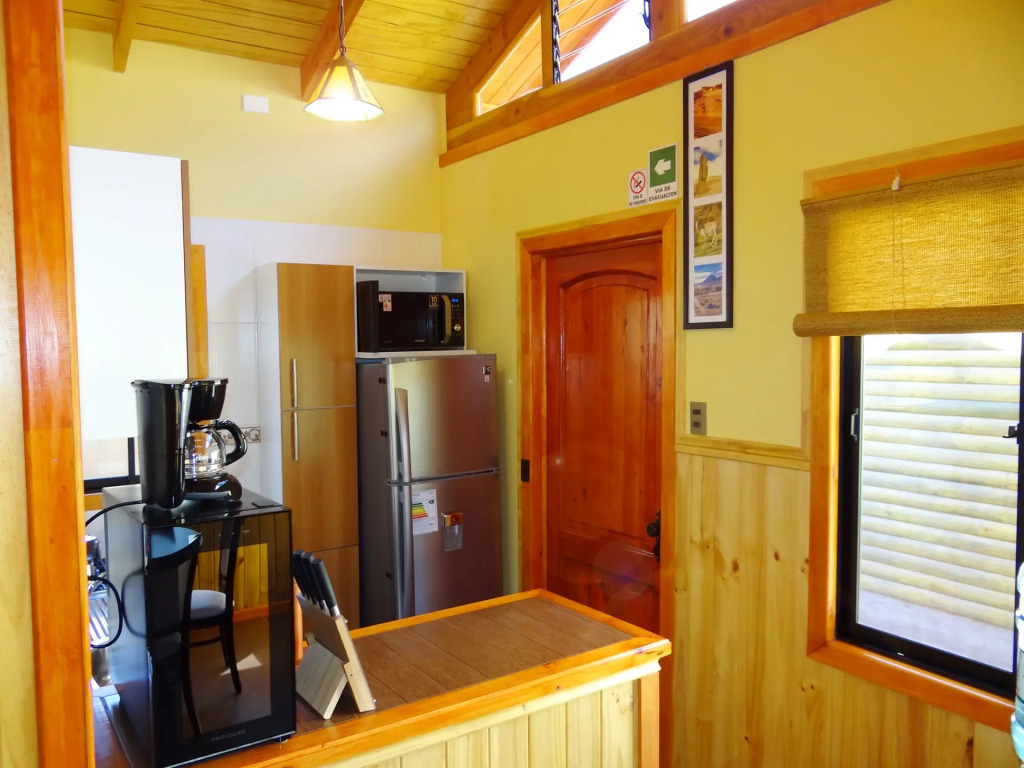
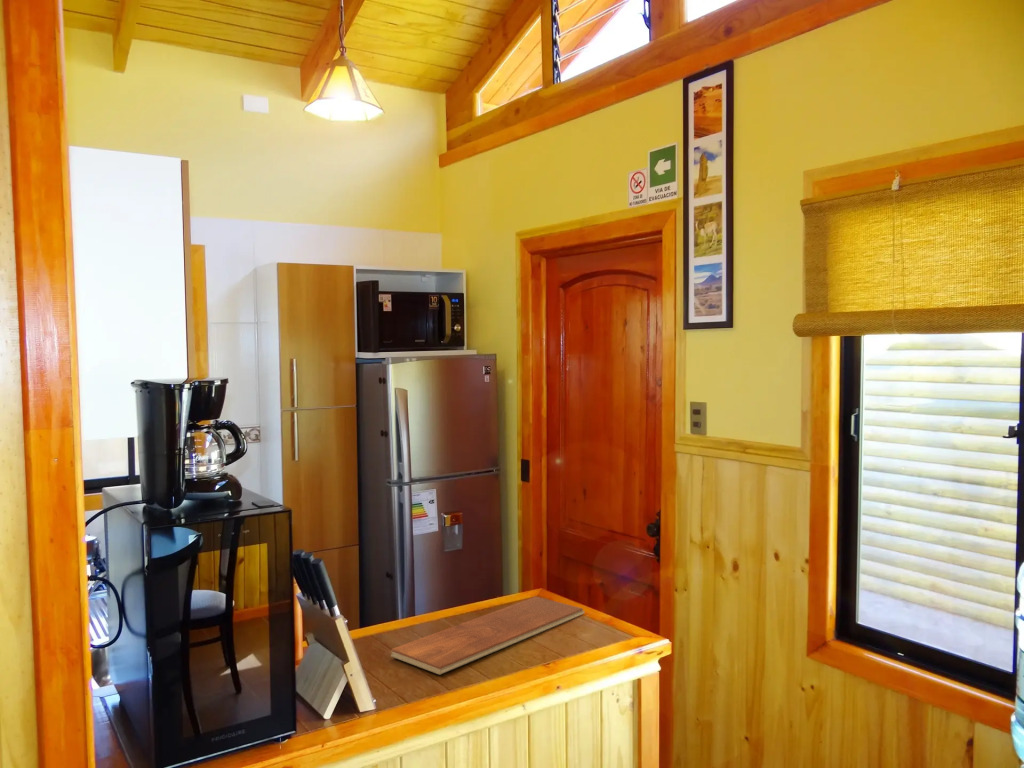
+ chopping board [390,595,585,676]
